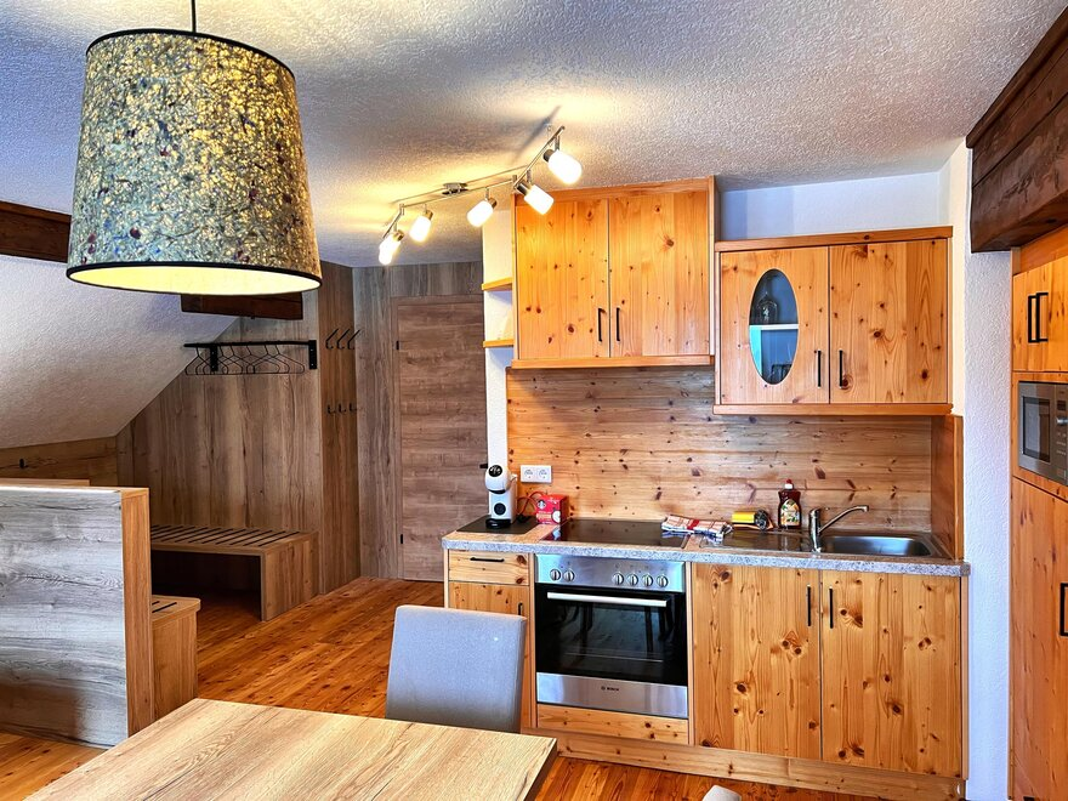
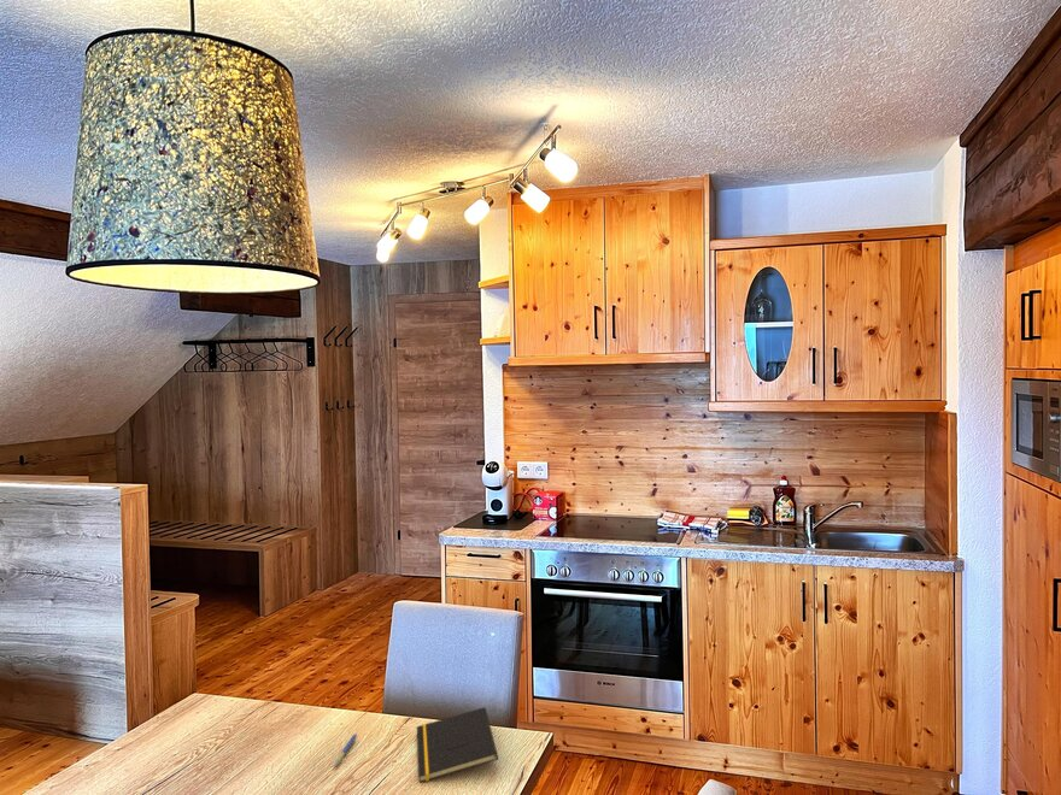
+ pen [333,732,358,768]
+ notepad [416,706,499,784]
